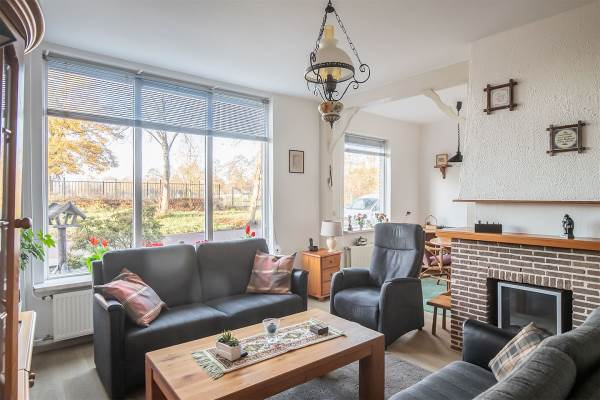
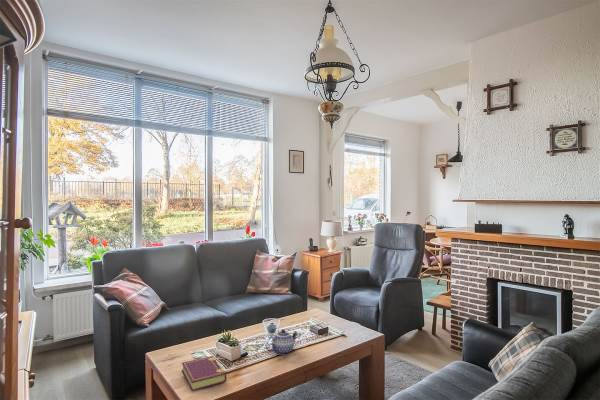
+ teapot [265,328,298,356]
+ book [181,355,227,392]
